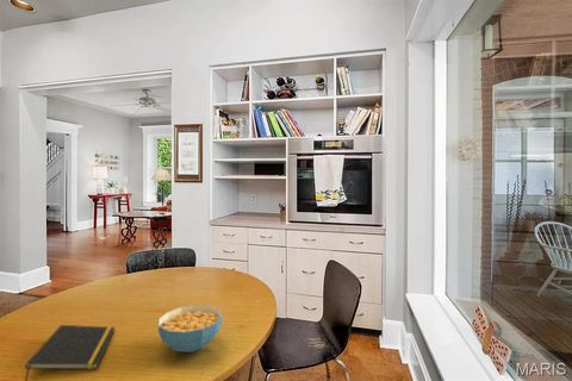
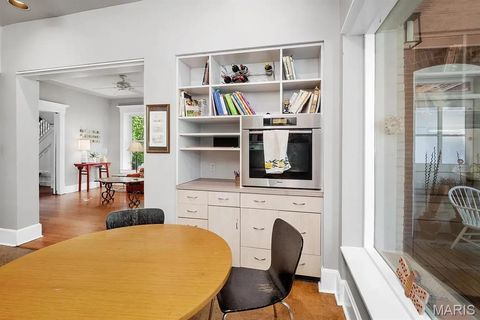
- cereal bowl [157,304,224,354]
- notepad [24,324,117,381]
